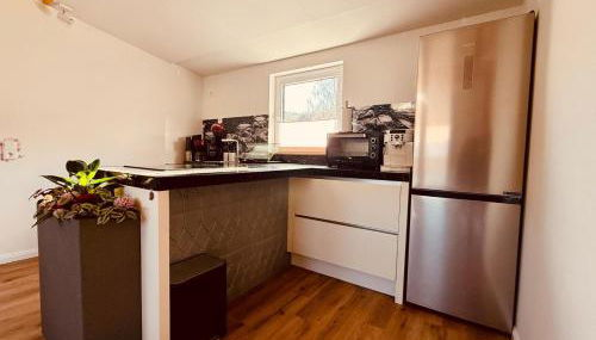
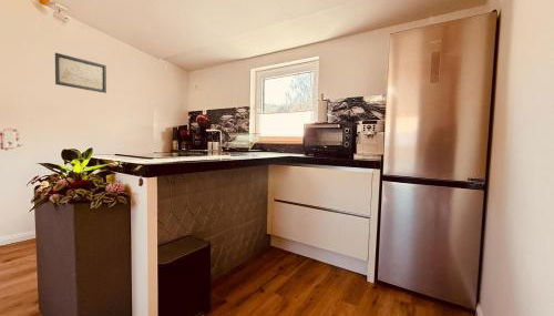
+ wall art [54,52,107,94]
